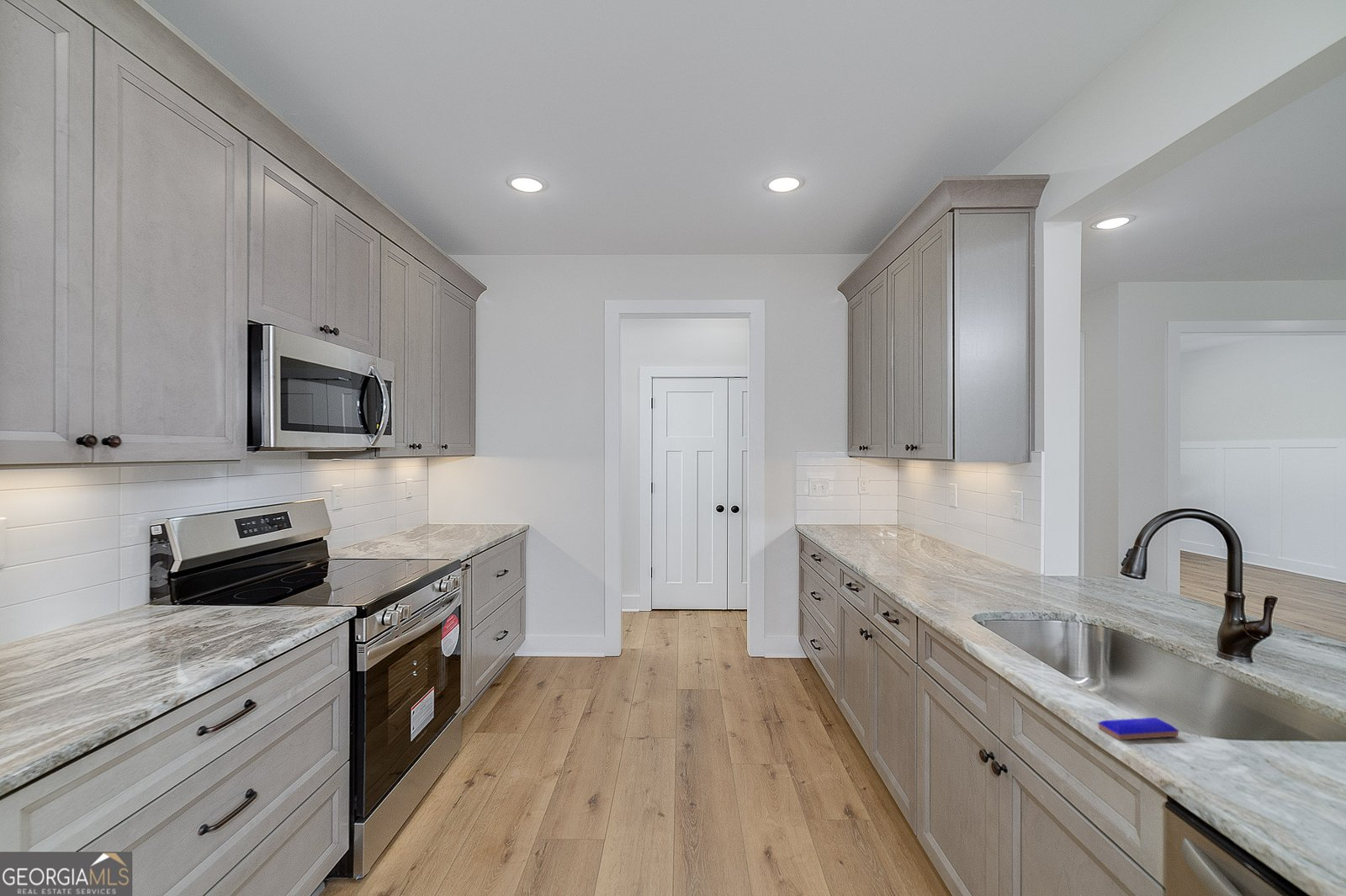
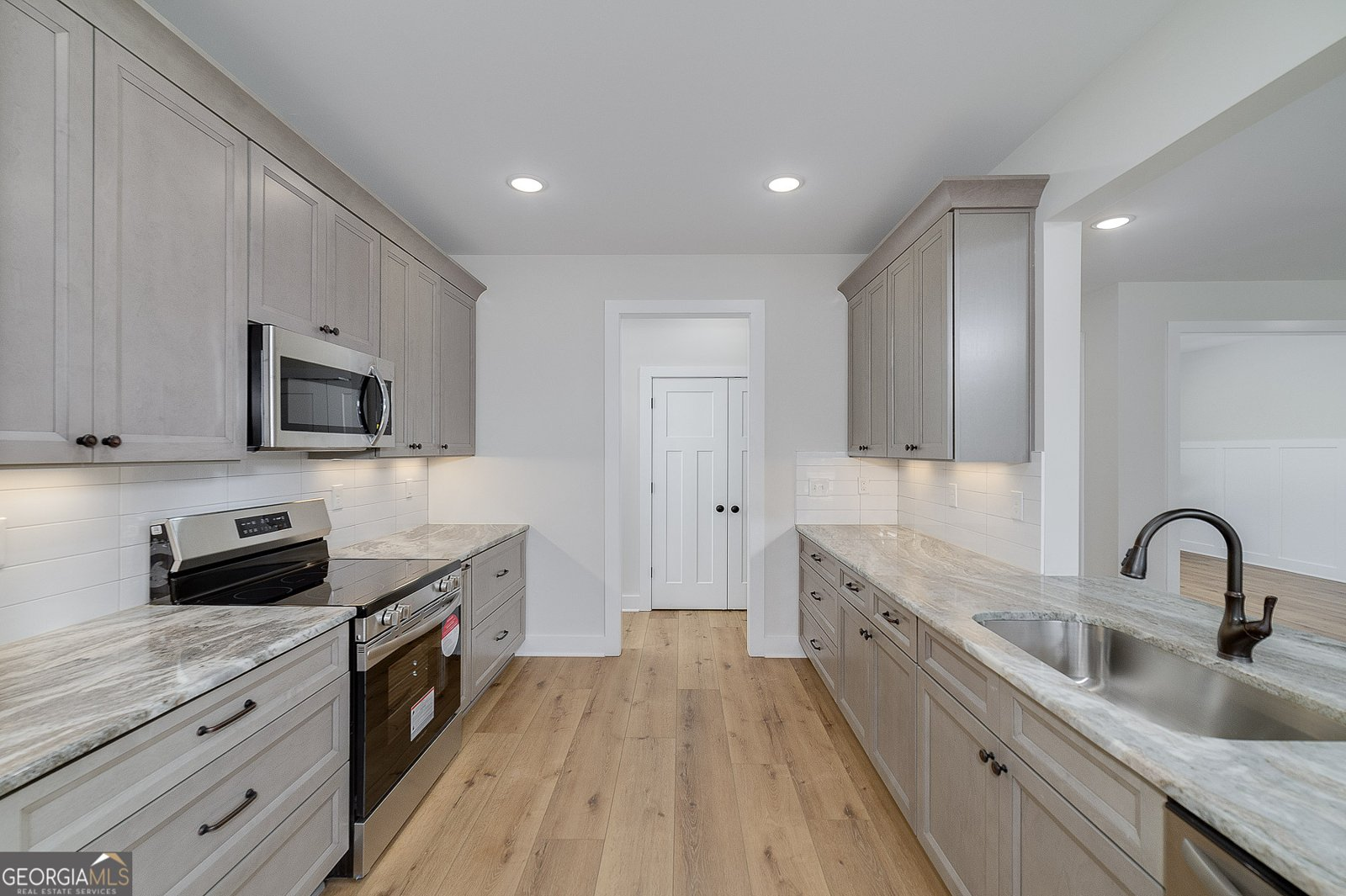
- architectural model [1097,717,1180,741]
